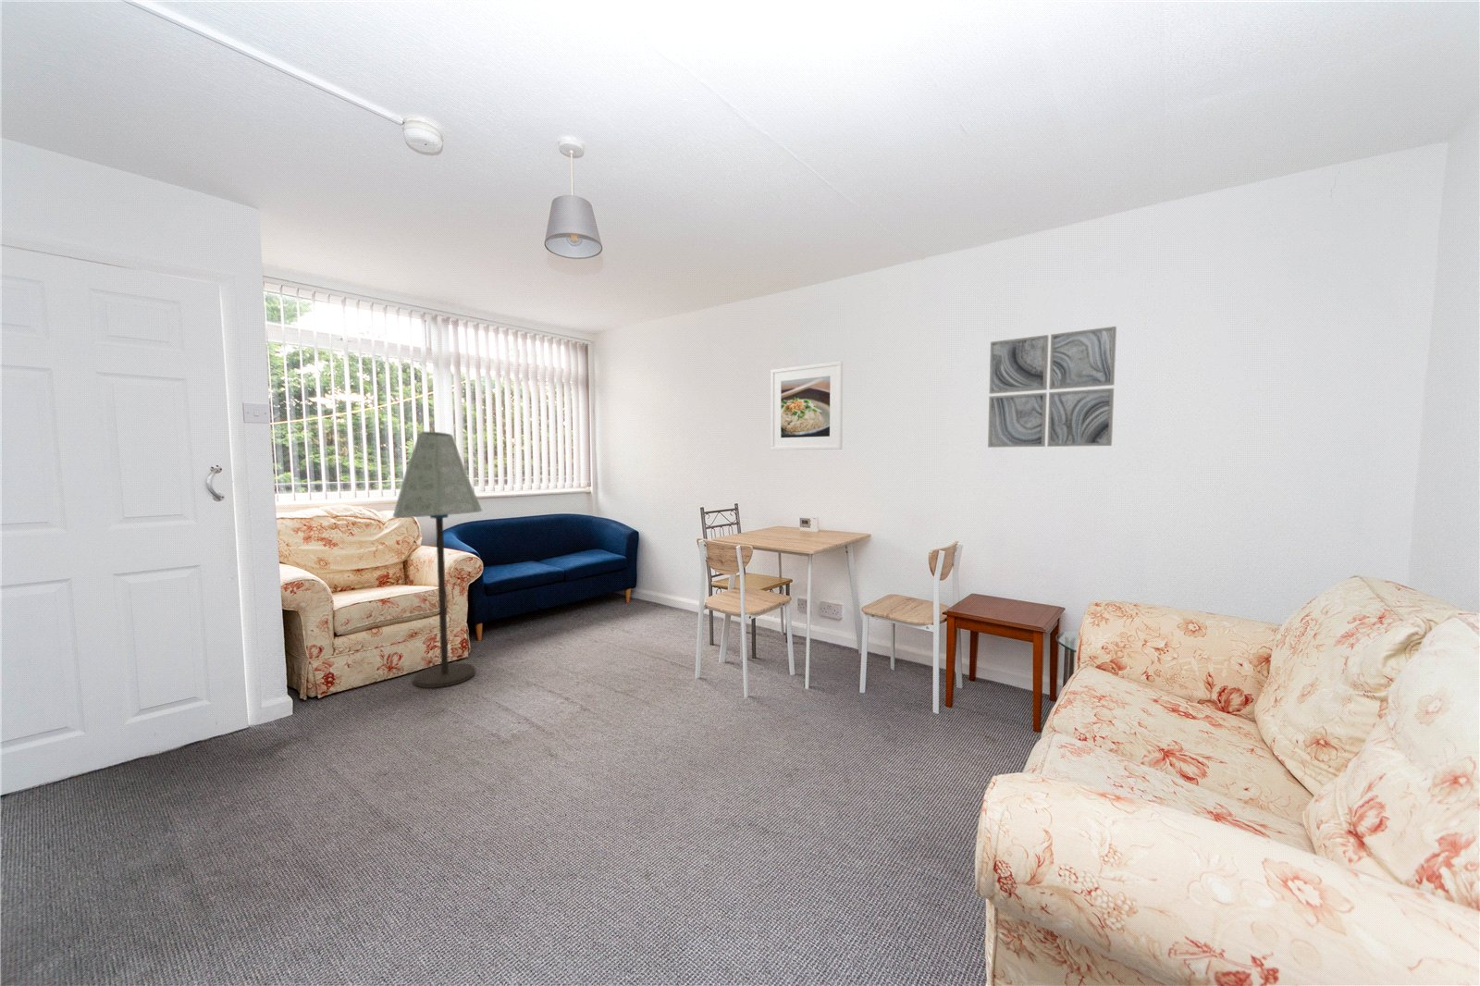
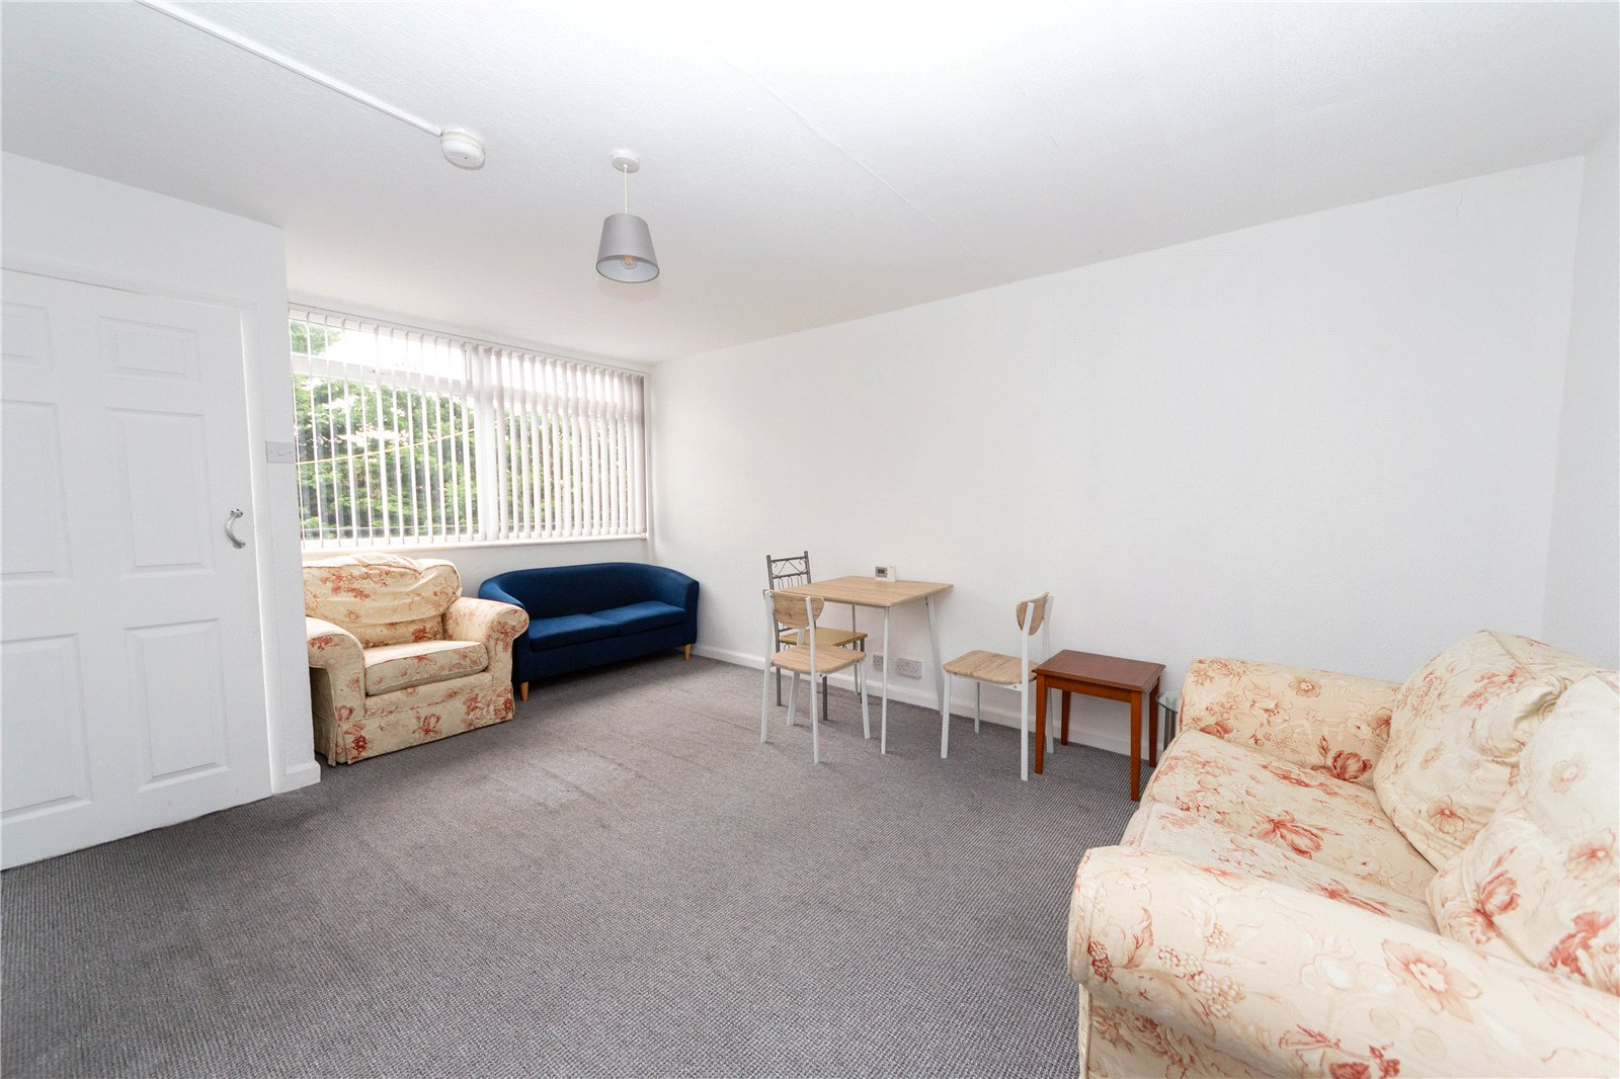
- floor lamp [392,431,483,689]
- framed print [769,361,844,451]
- wall art [987,326,1117,449]
